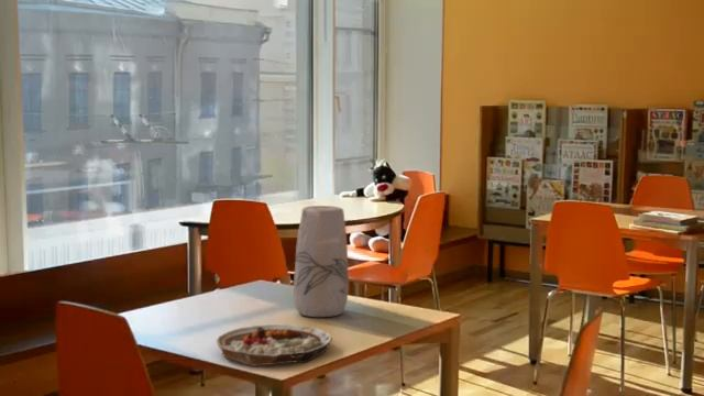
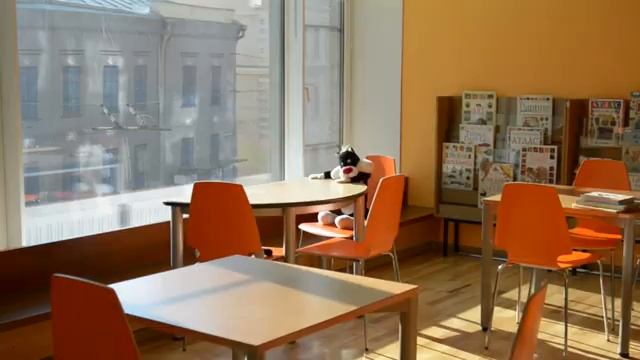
- plate [216,323,333,366]
- vase [293,205,350,318]
